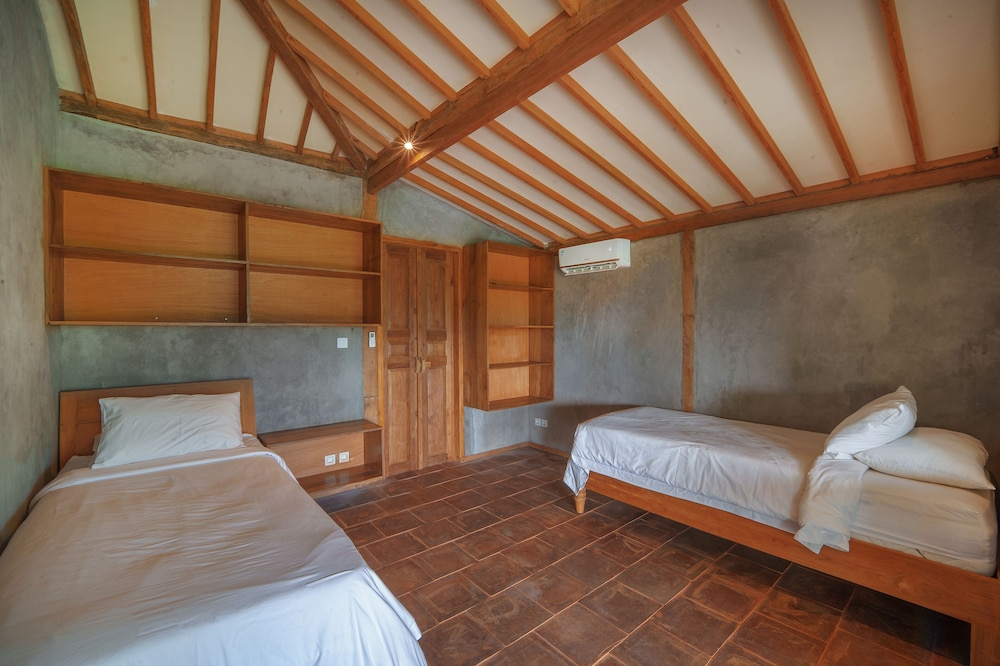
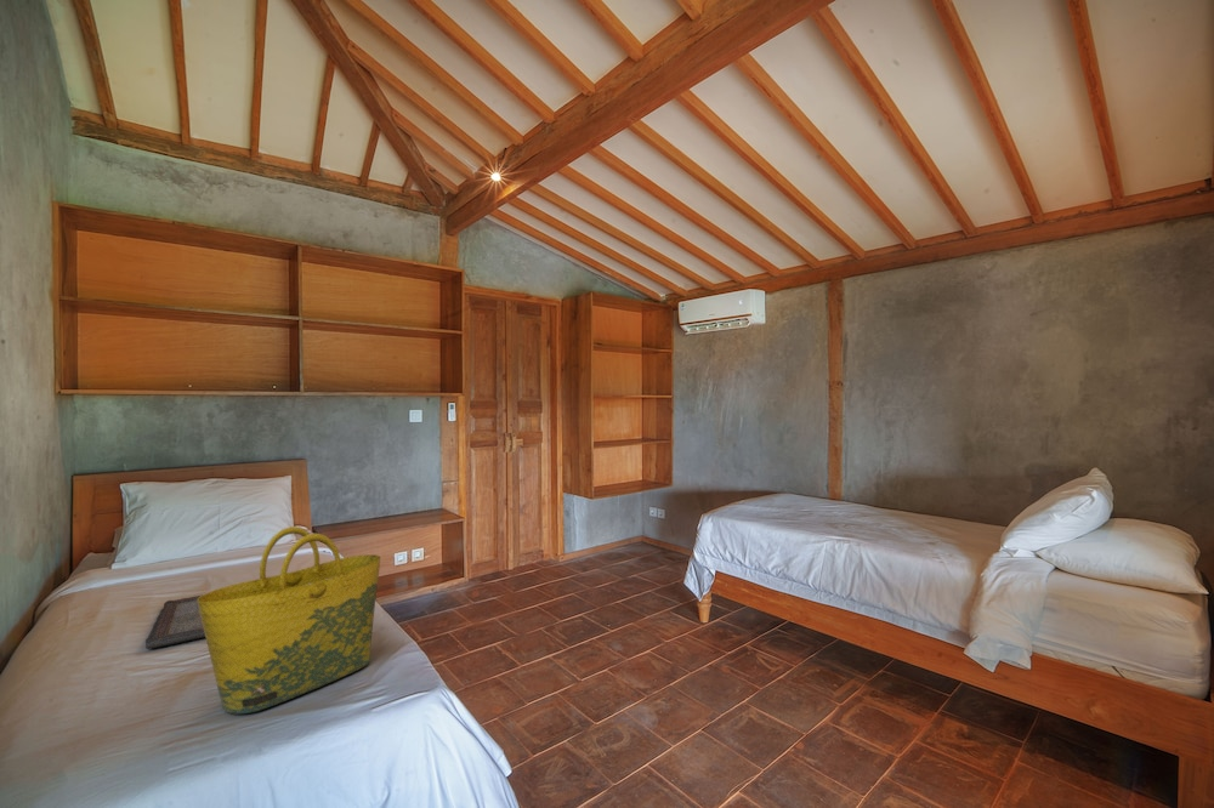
+ tote bag [198,525,381,715]
+ serving tray [144,594,206,650]
